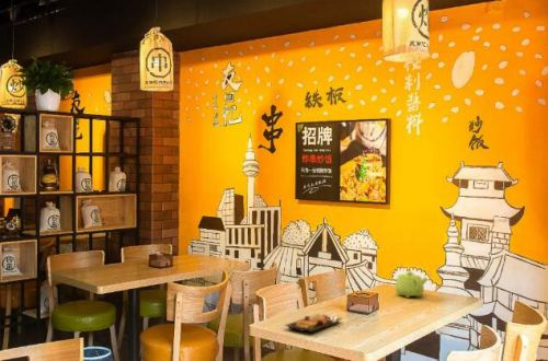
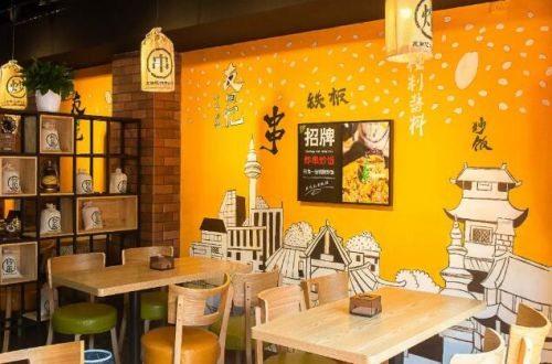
- teapot [395,271,429,299]
- plate [284,312,343,334]
